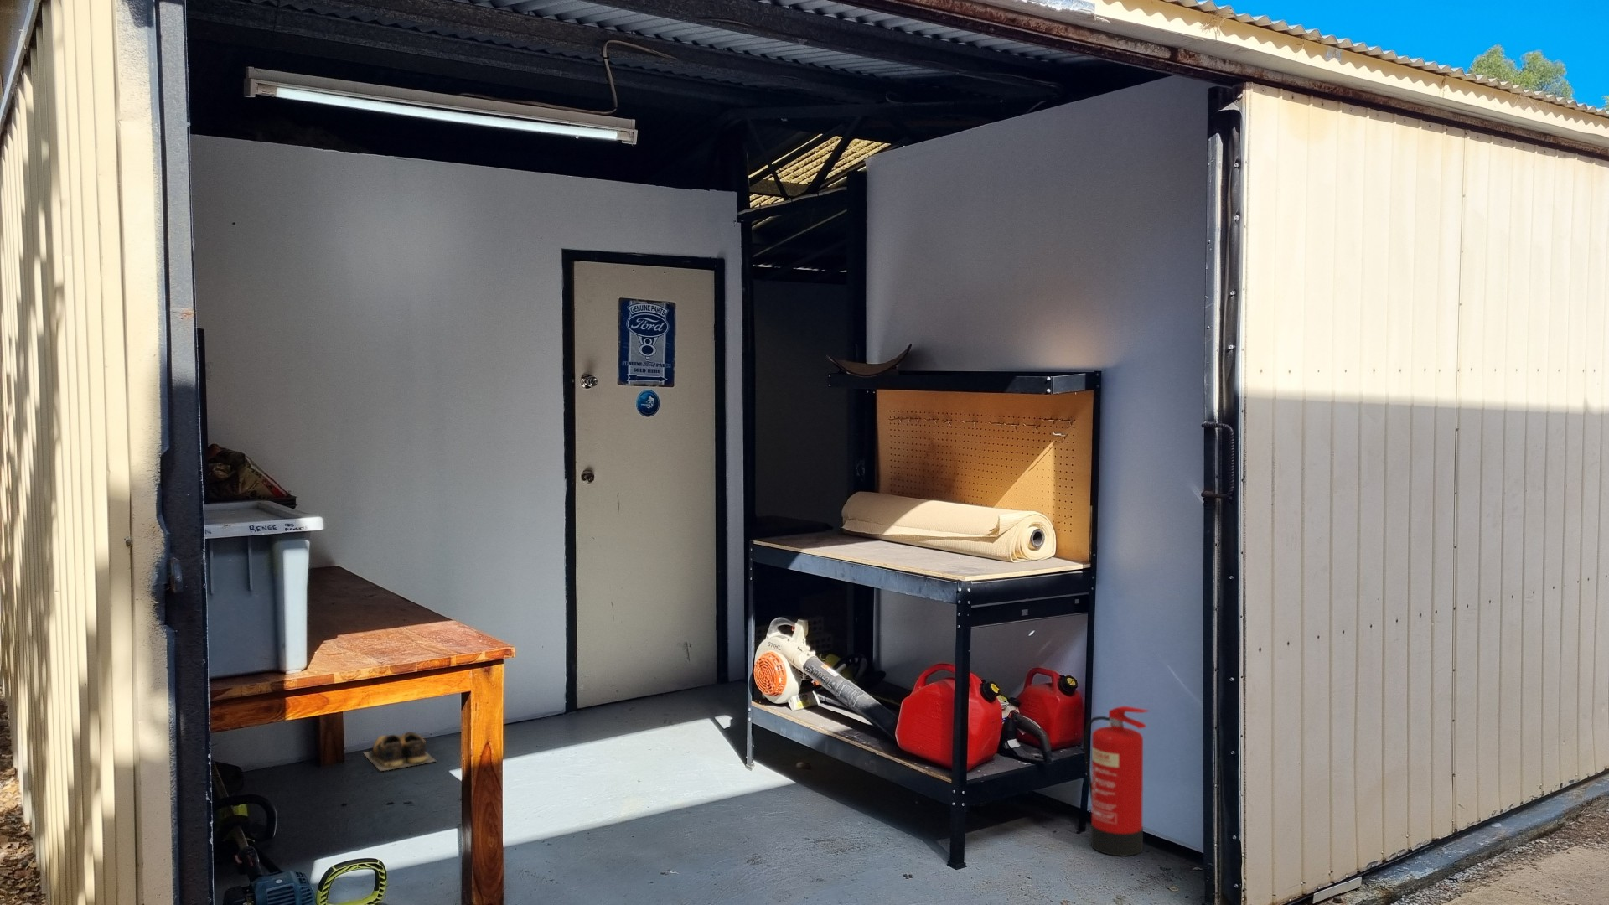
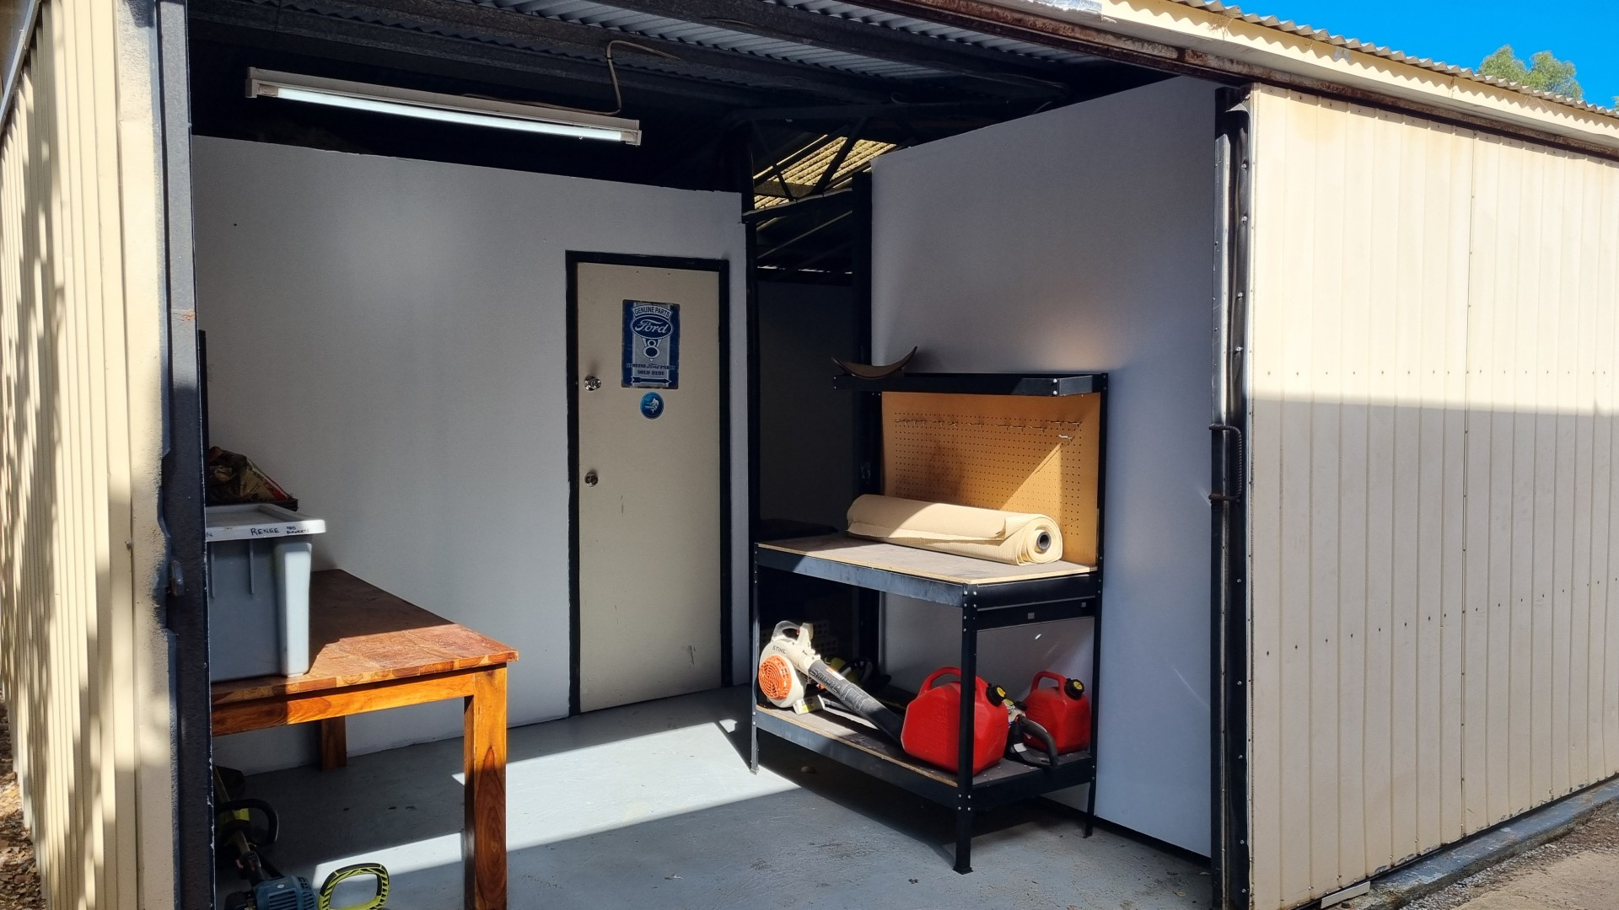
- shoes [362,730,437,771]
- fire extinguisher [1084,706,1150,857]
